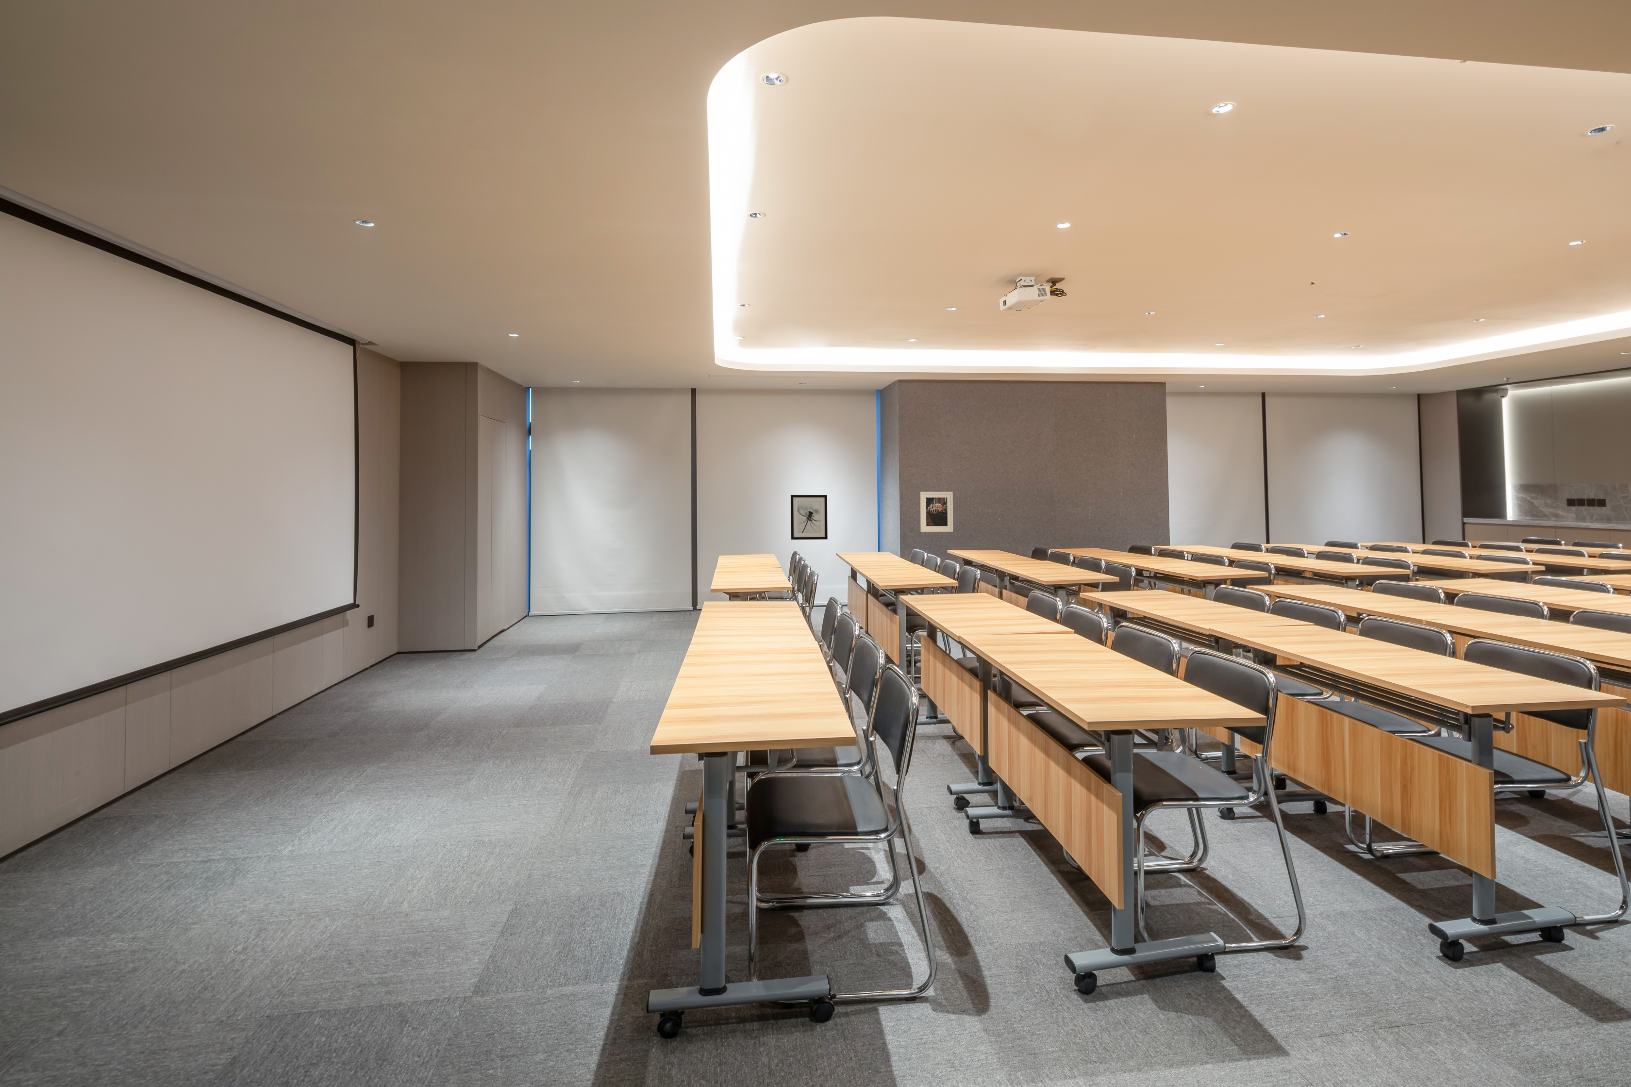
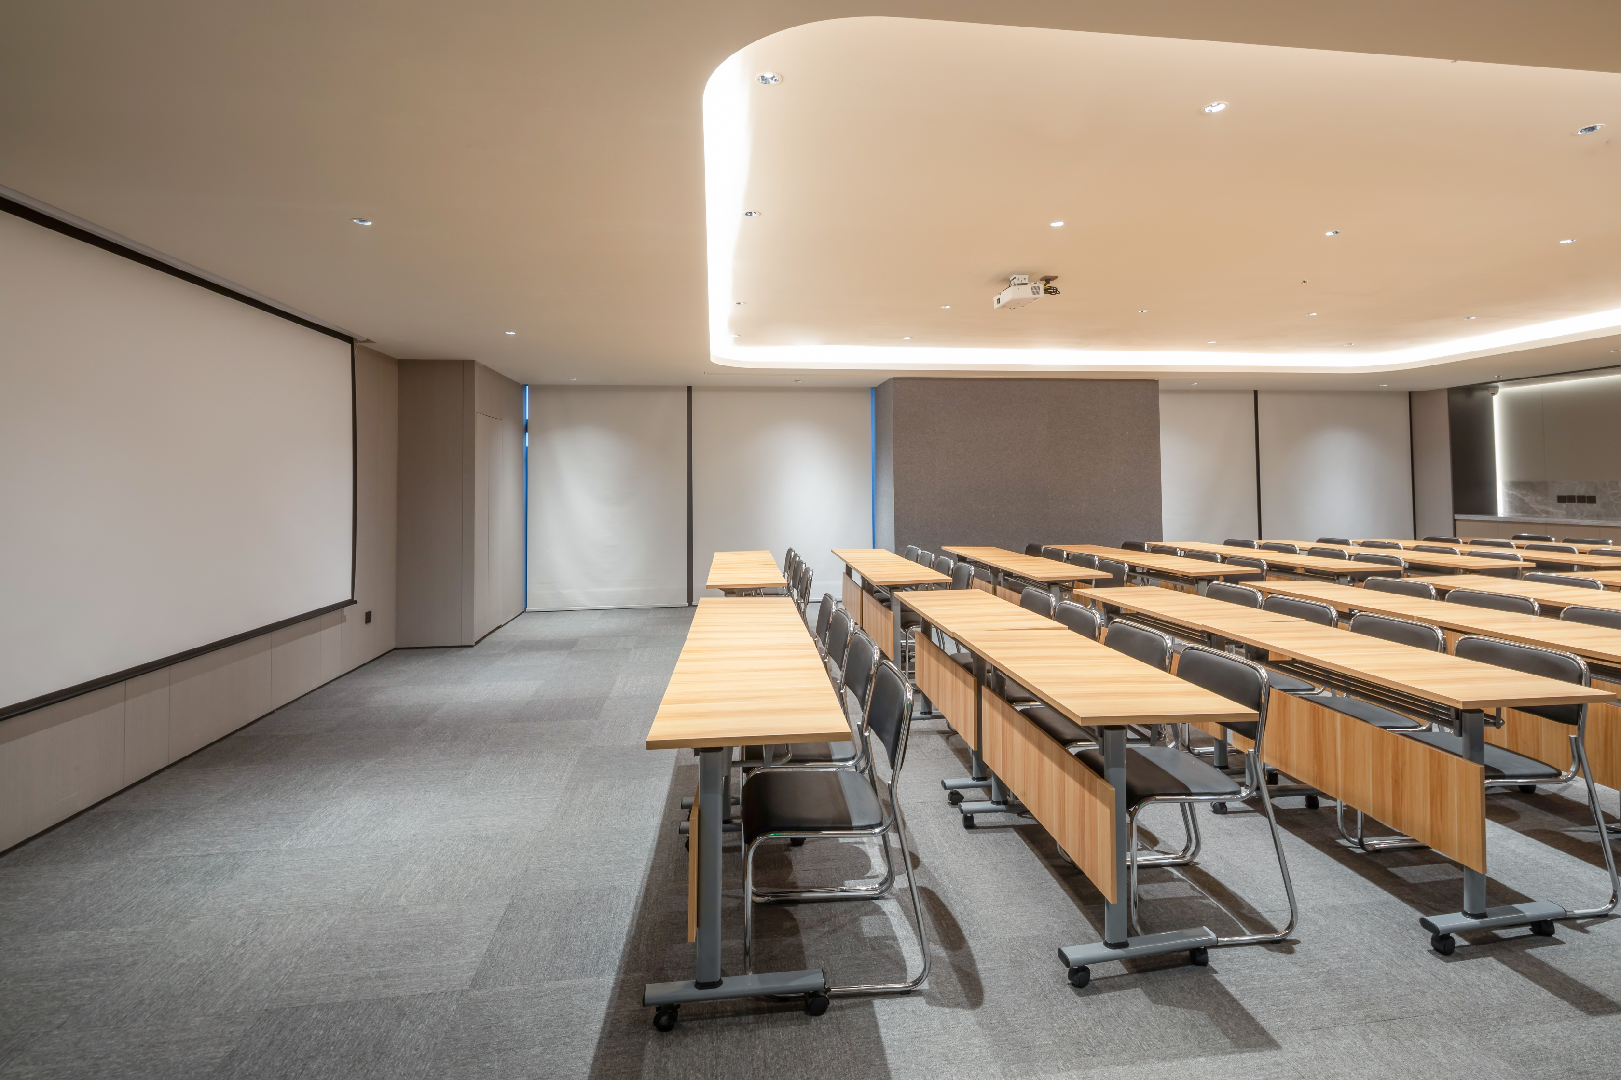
- wall art [790,495,828,540]
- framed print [920,491,954,533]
